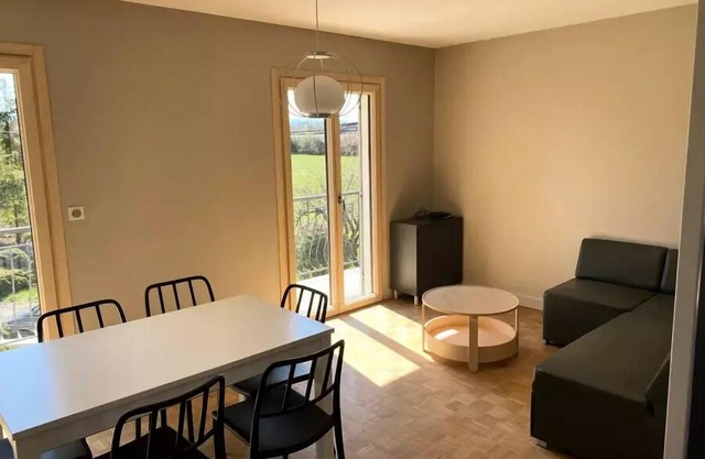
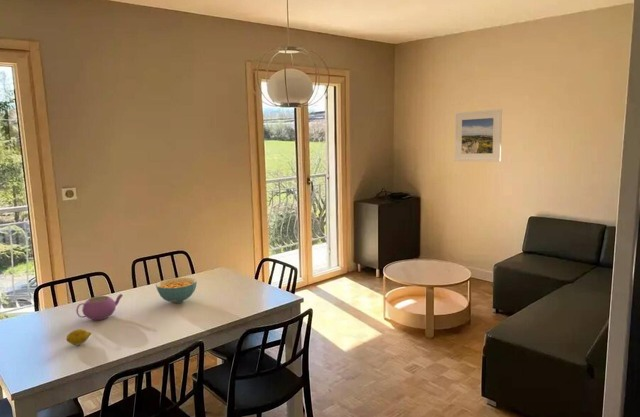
+ cereal bowl [155,277,198,304]
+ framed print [454,108,503,162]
+ fruit [65,328,92,346]
+ teapot [75,293,124,321]
